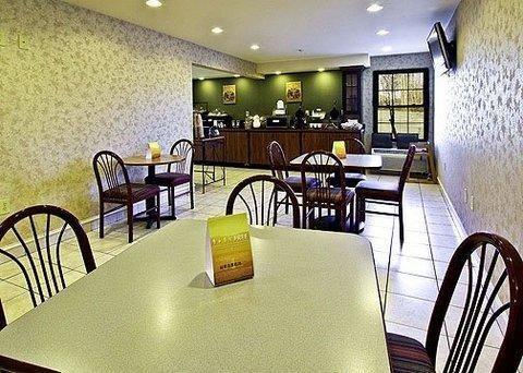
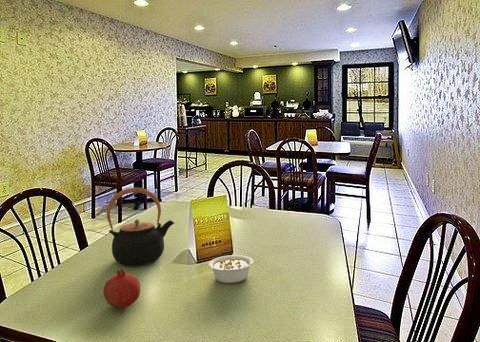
+ fruit [102,268,141,309]
+ legume [207,254,262,284]
+ teapot [106,187,175,267]
